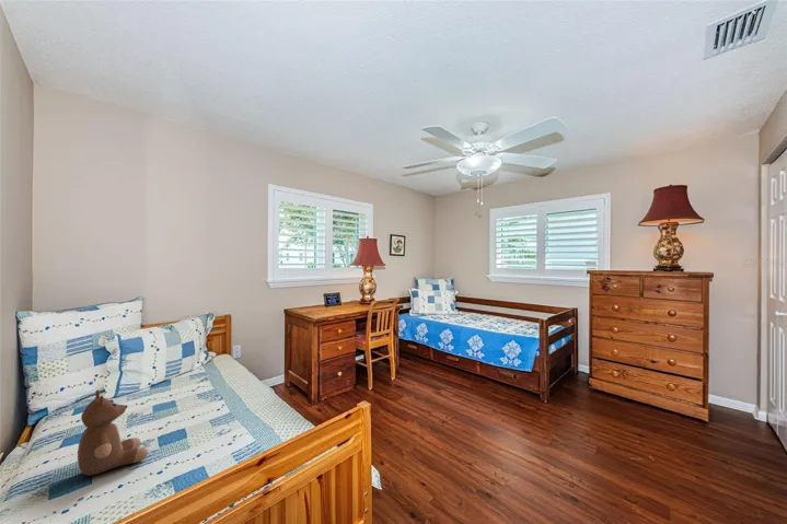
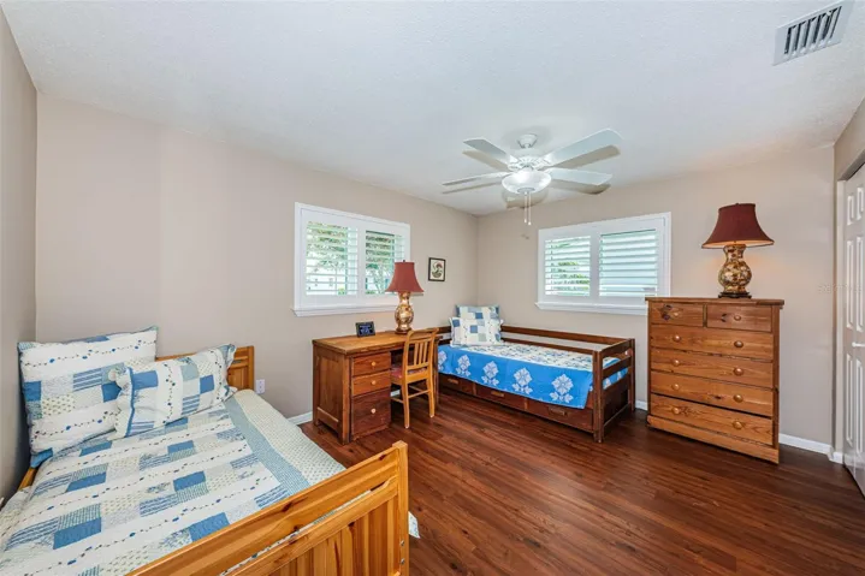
- teddy bear [77,388,149,476]
